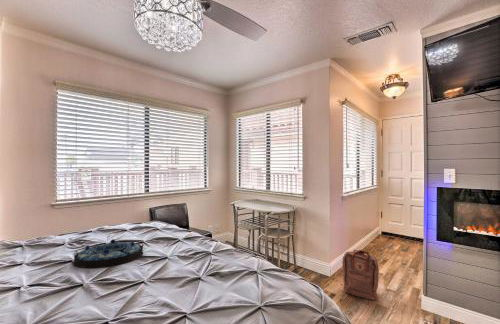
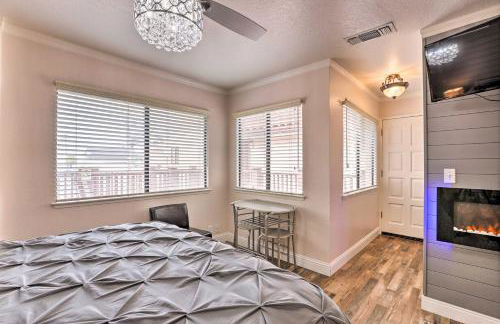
- backpack [341,249,380,301]
- serving tray [73,238,145,269]
